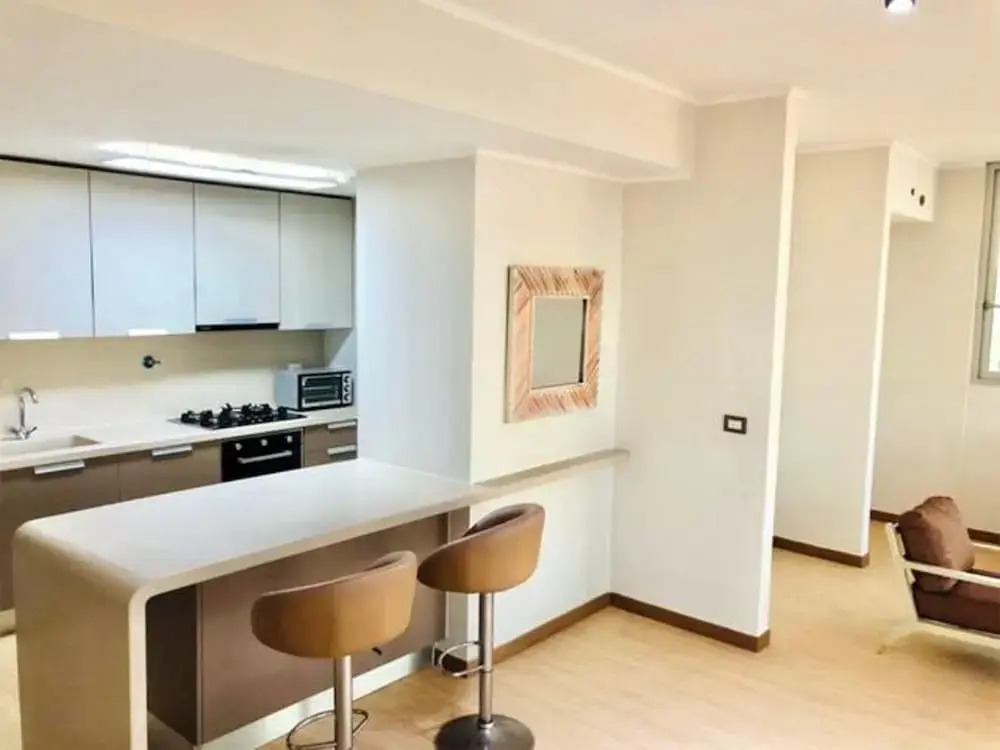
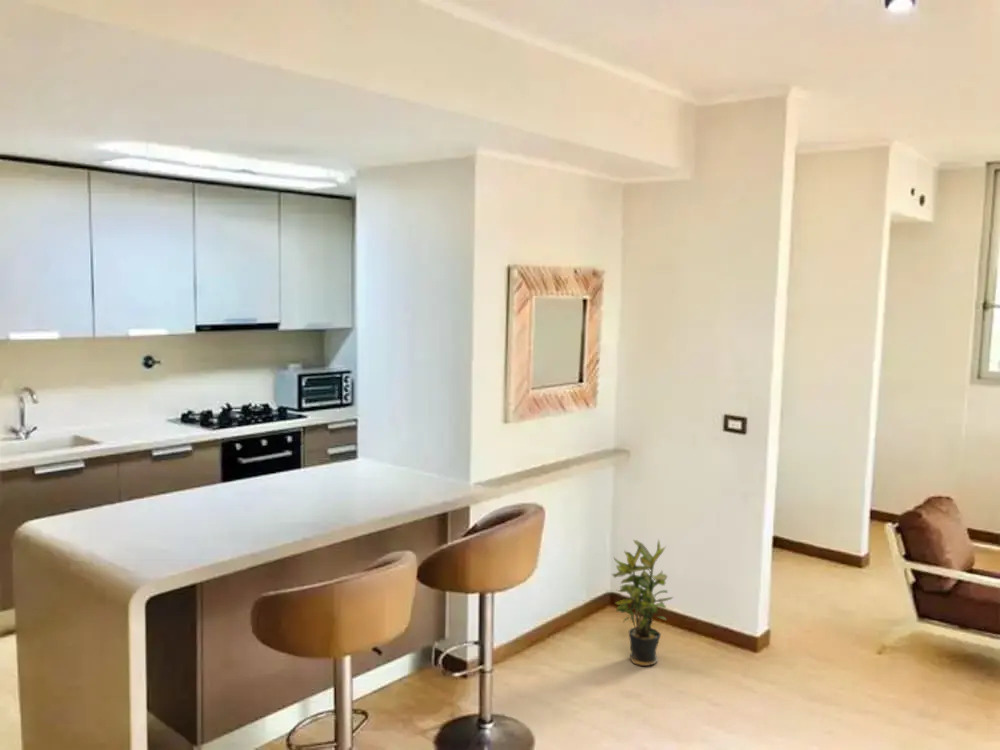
+ potted plant [611,538,674,667]
